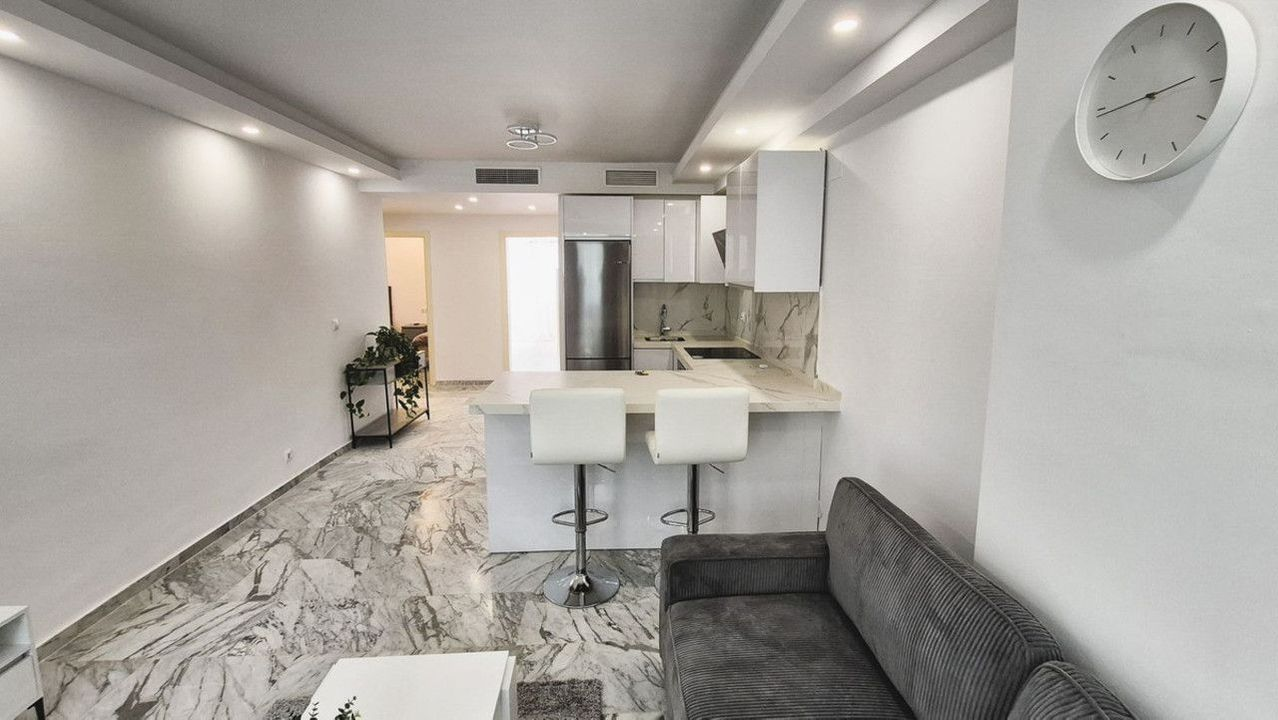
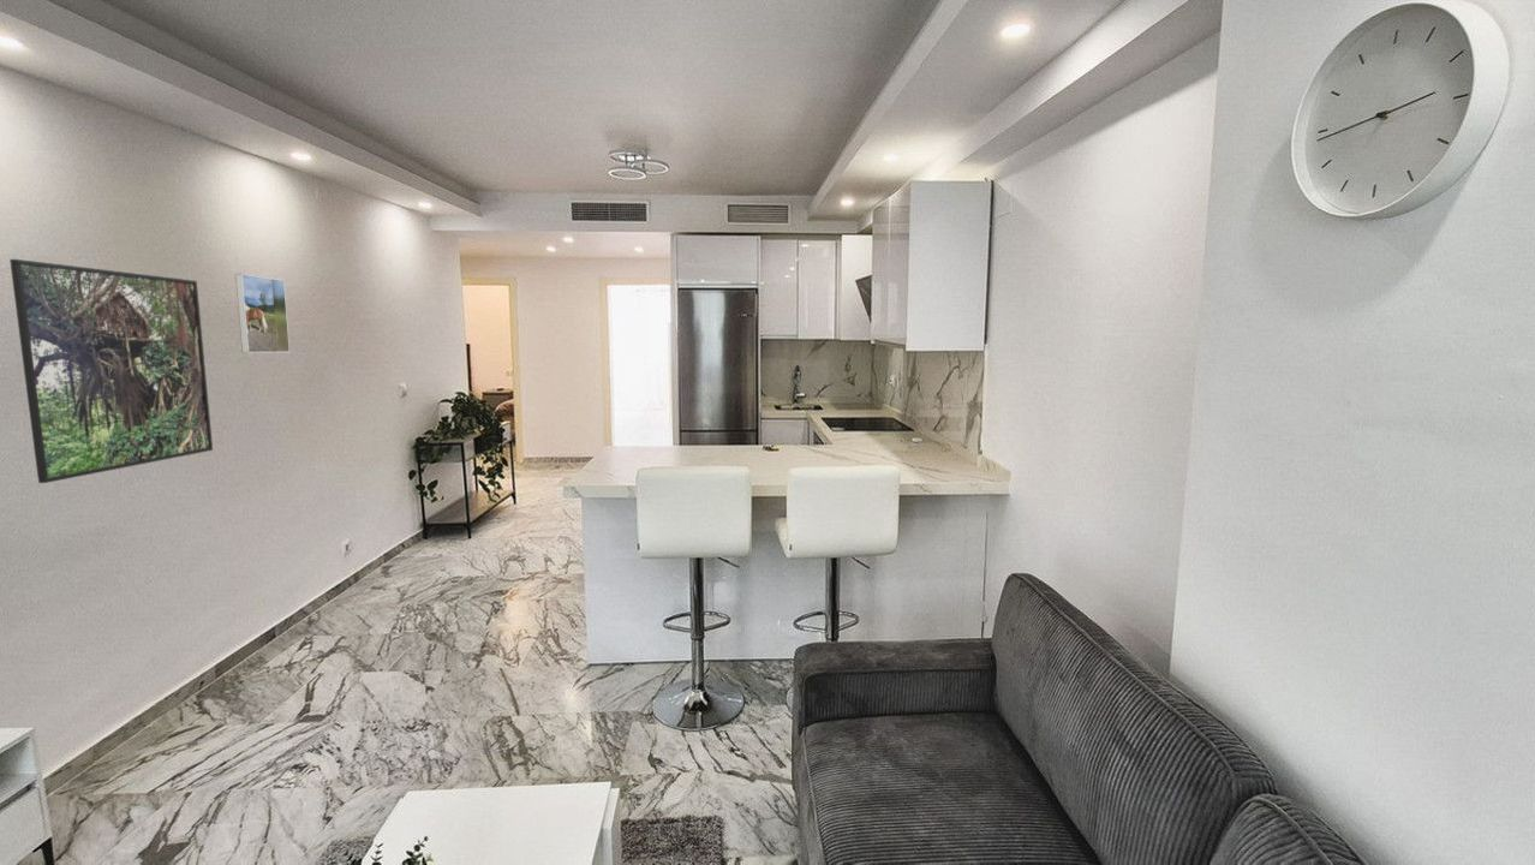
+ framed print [8,258,214,484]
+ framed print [234,273,291,354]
